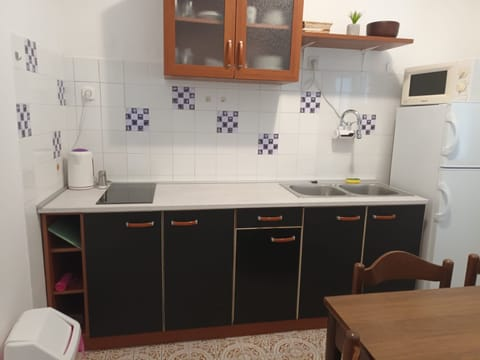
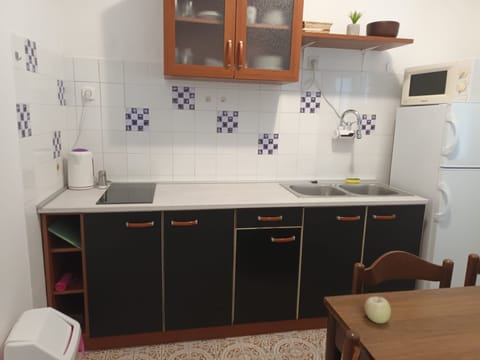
+ fruit [364,295,392,324]
